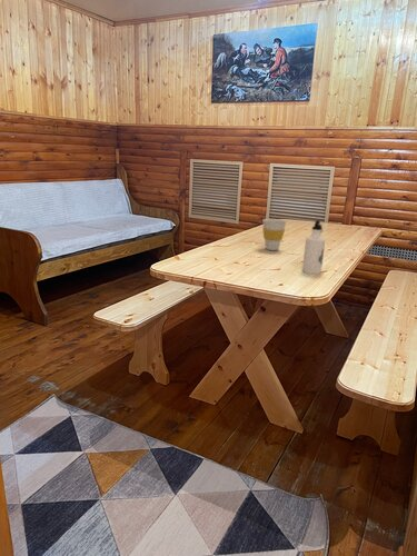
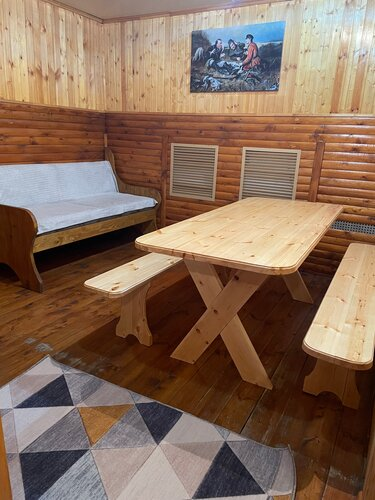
- water bottle [301,219,326,275]
- cup [261,218,288,251]
